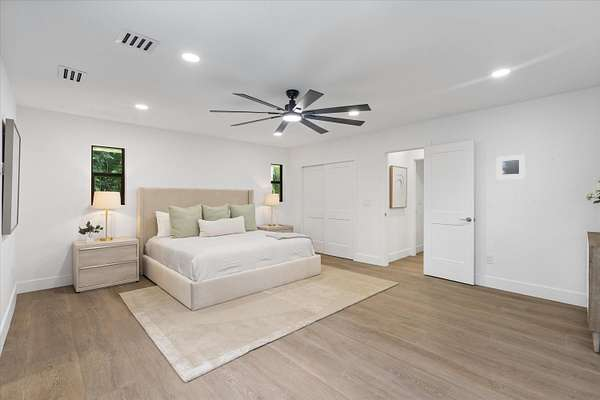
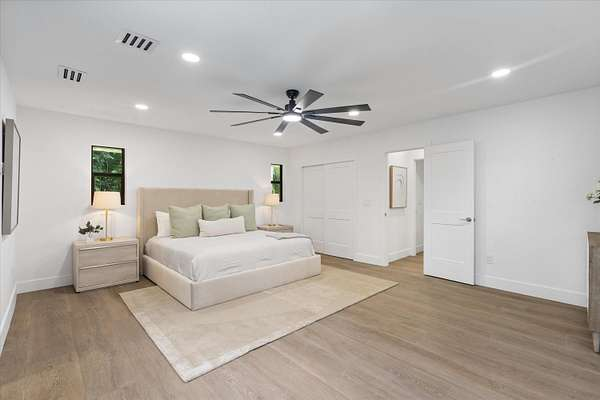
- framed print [496,154,526,180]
